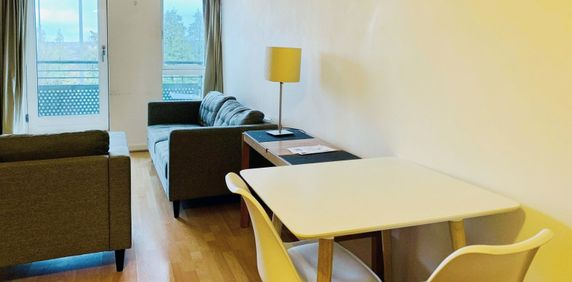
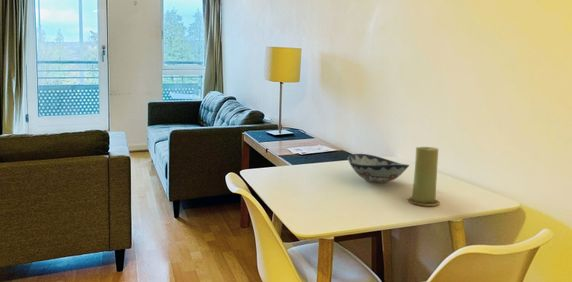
+ candle [407,146,441,207]
+ decorative bowl [347,153,410,184]
